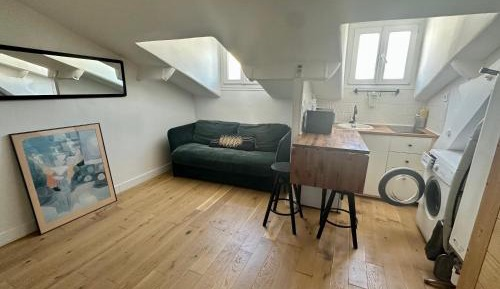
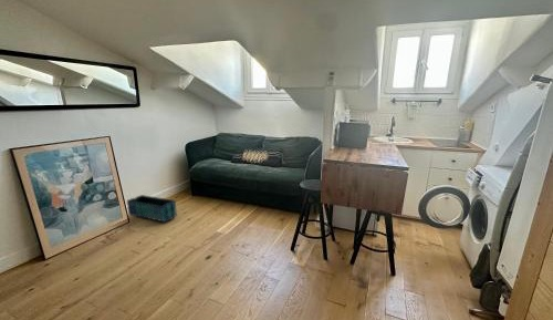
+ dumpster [126,194,178,224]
